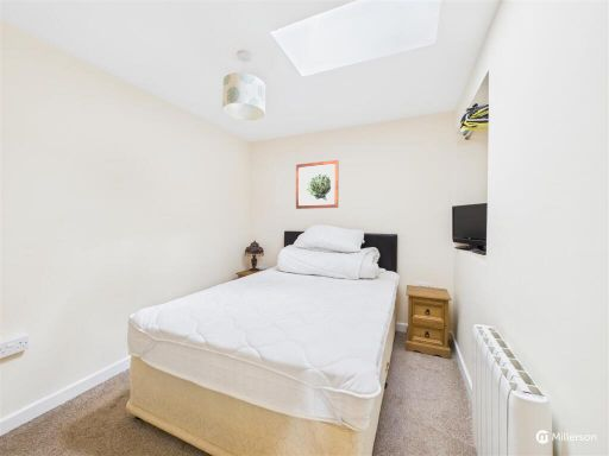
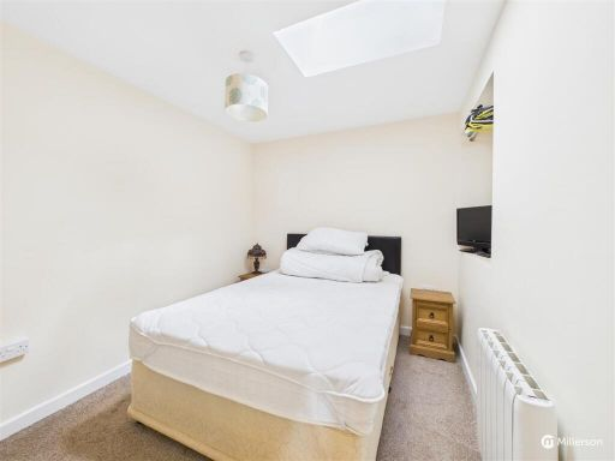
- wall art [295,159,339,210]
